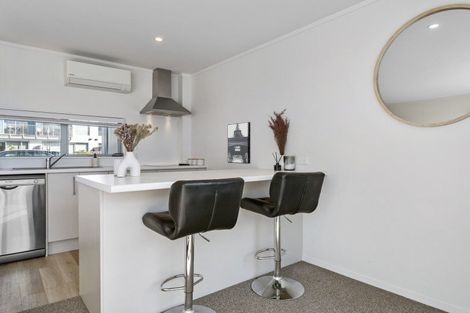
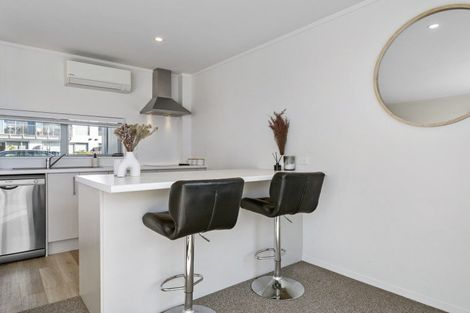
- wall art [227,121,251,165]
